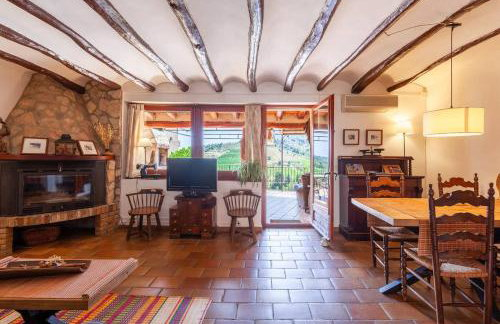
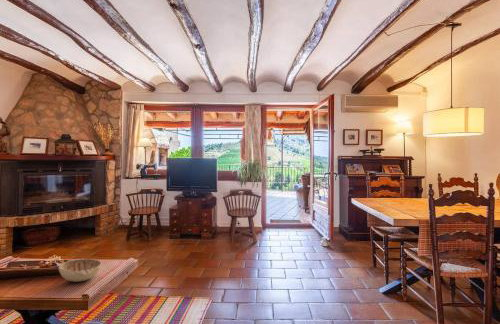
+ decorative bowl [58,258,103,283]
